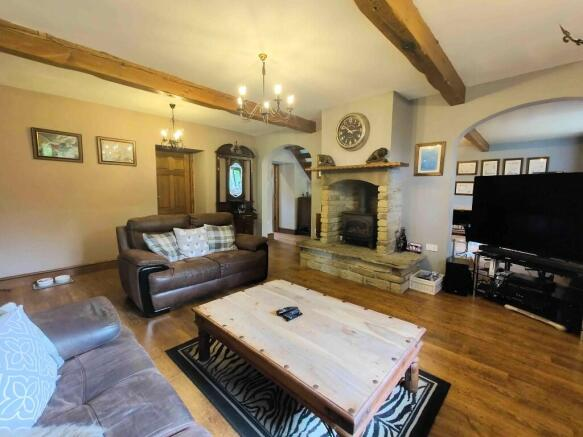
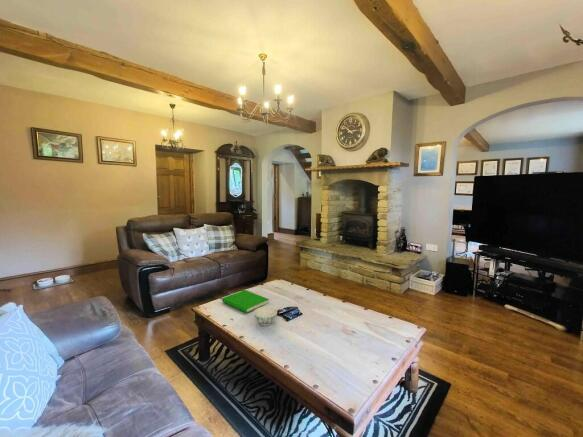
+ book [221,289,270,314]
+ chinaware [253,306,278,327]
